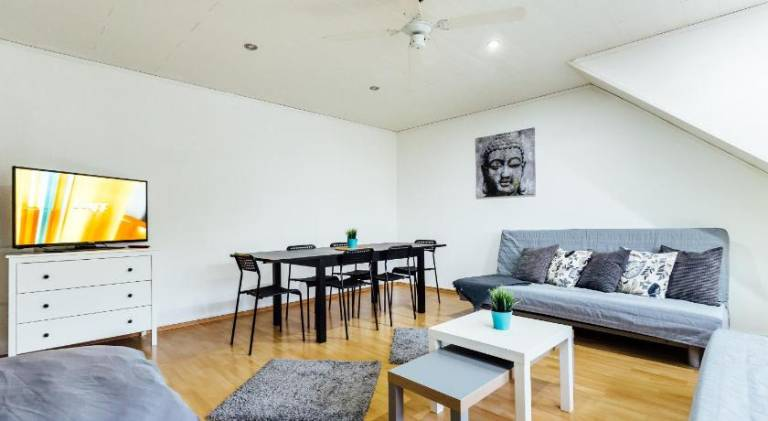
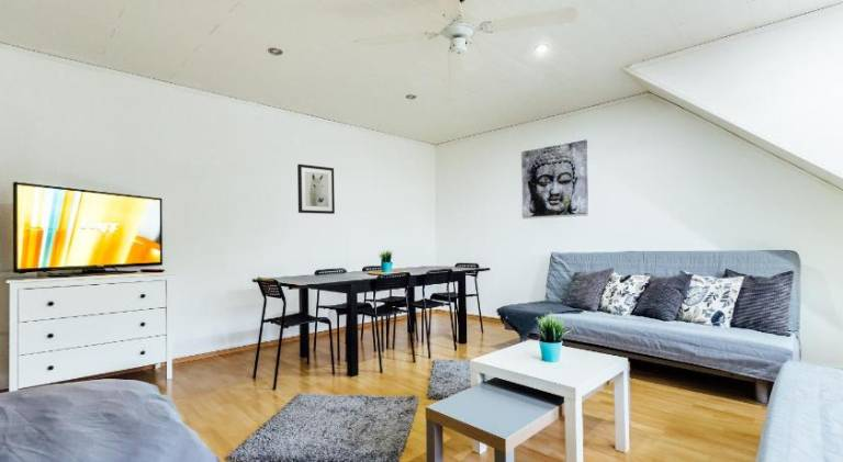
+ wall art [296,164,336,215]
